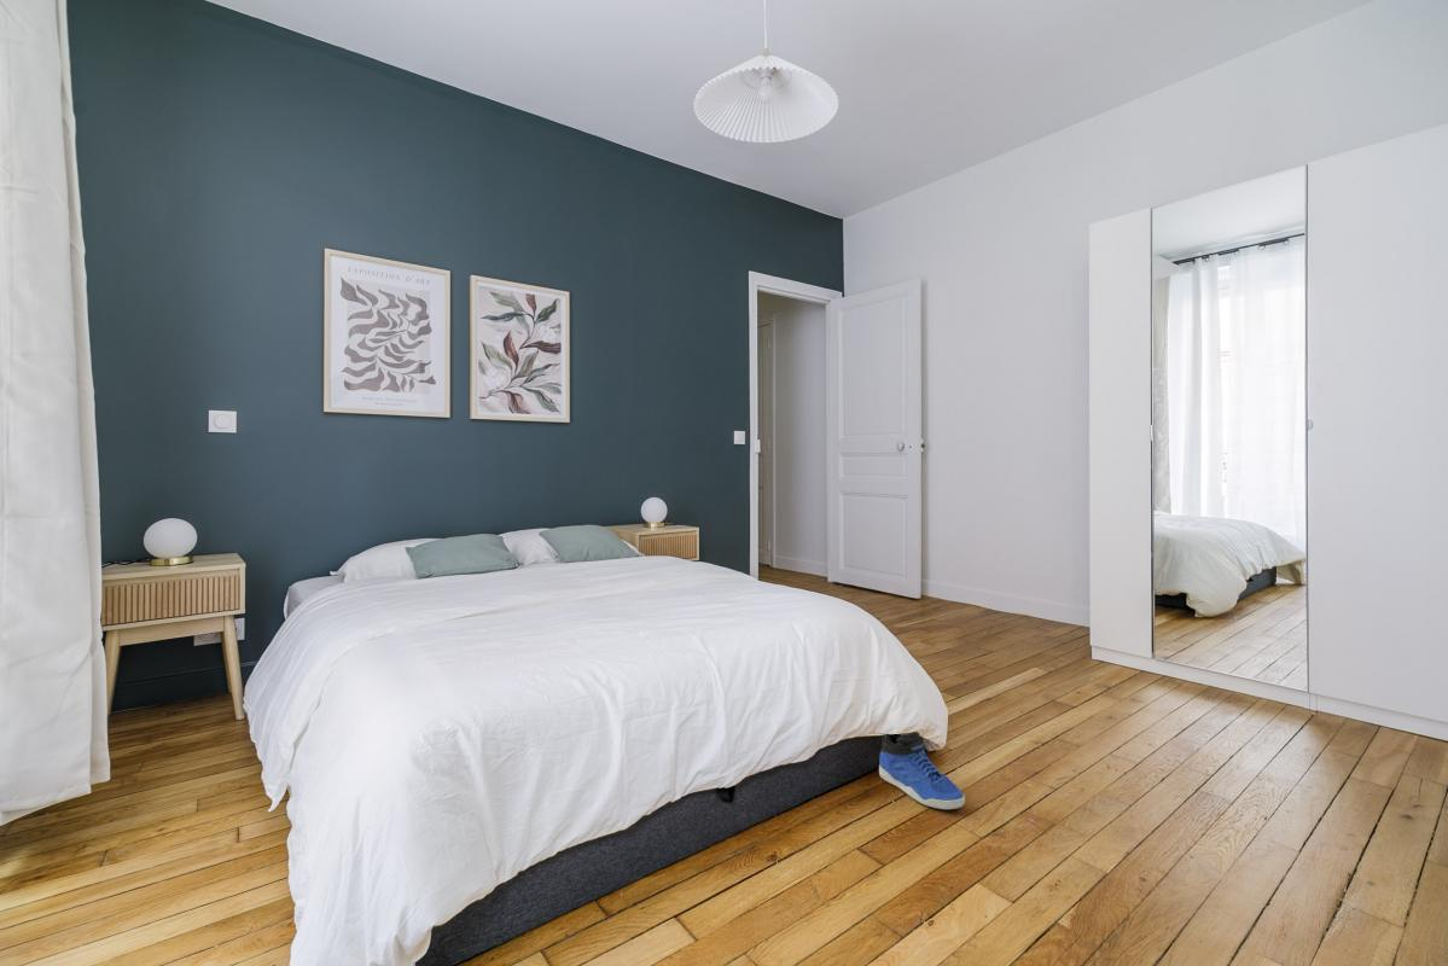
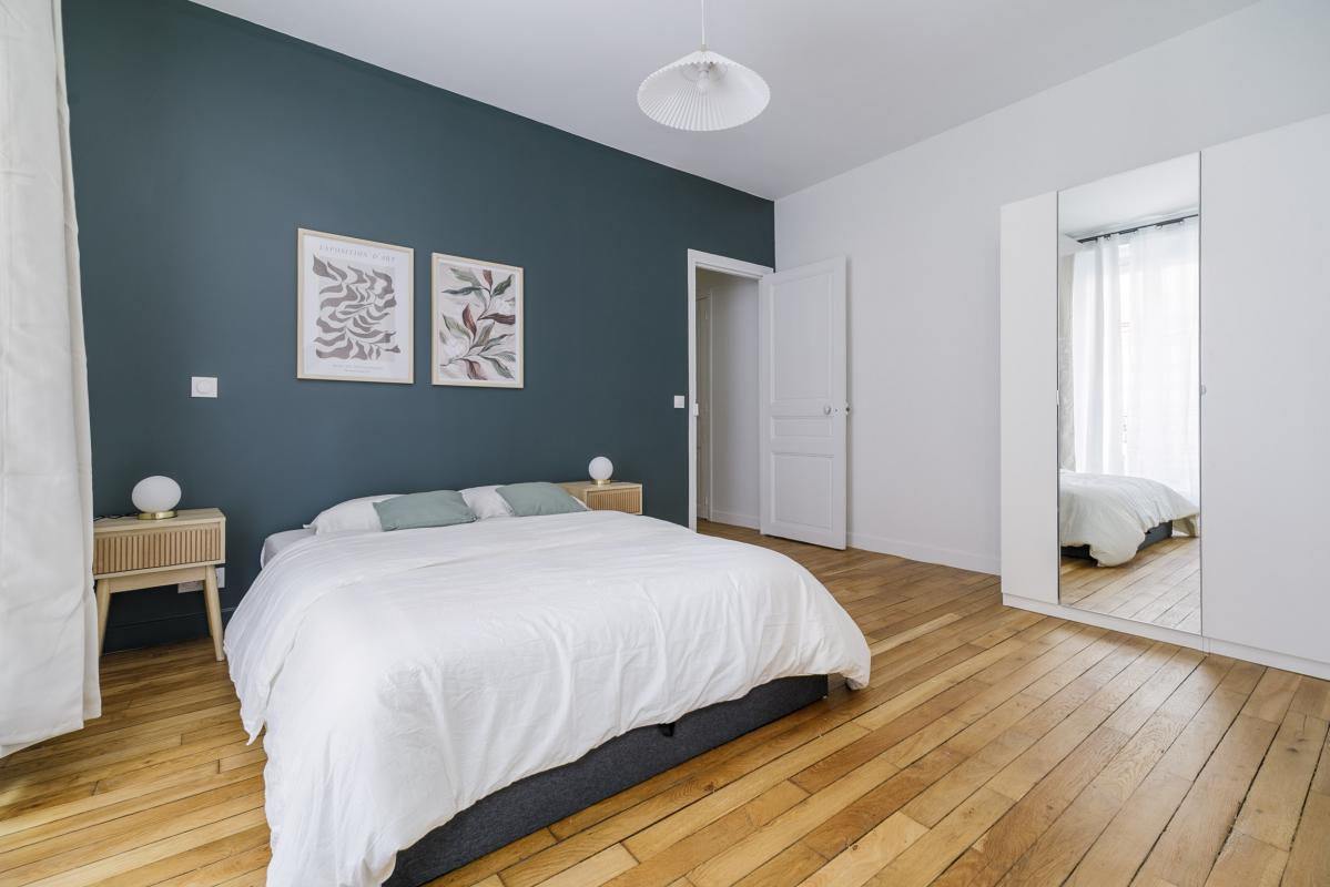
- sneaker [878,731,966,810]
